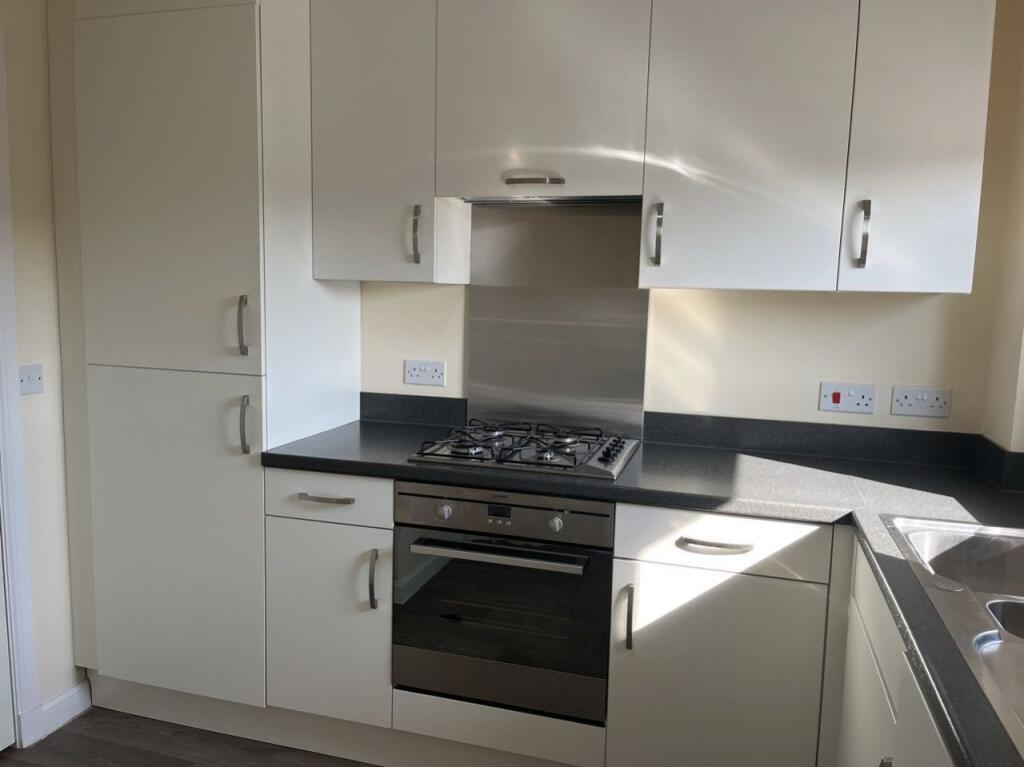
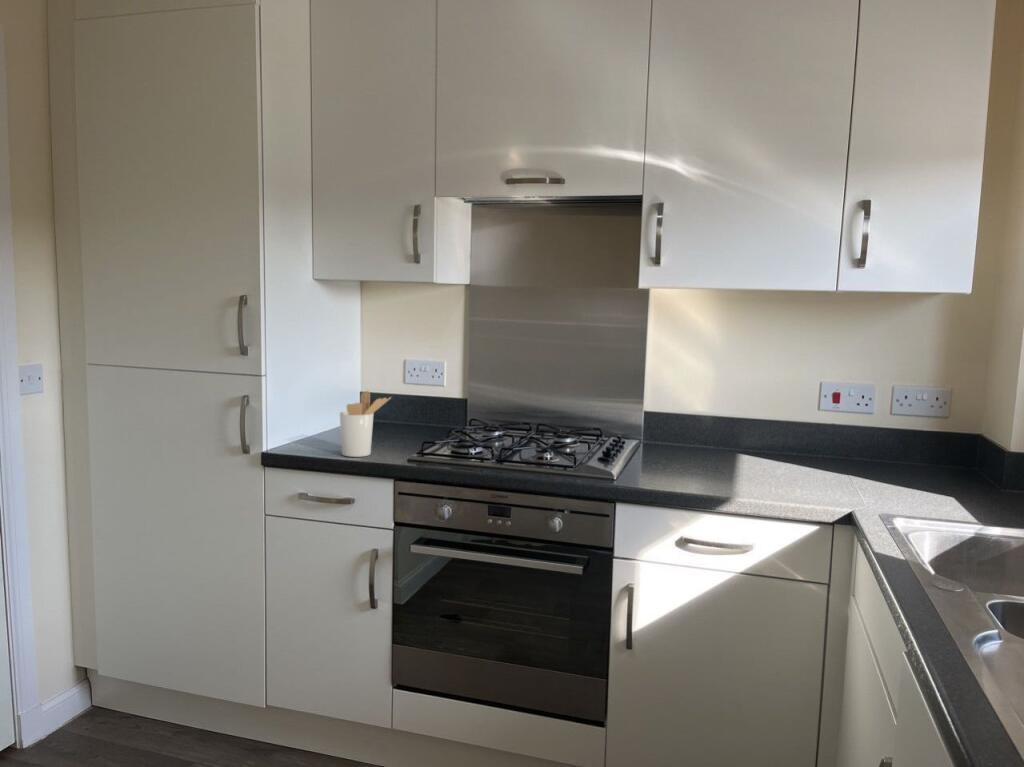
+ utensil holder [339,390,392,458]
